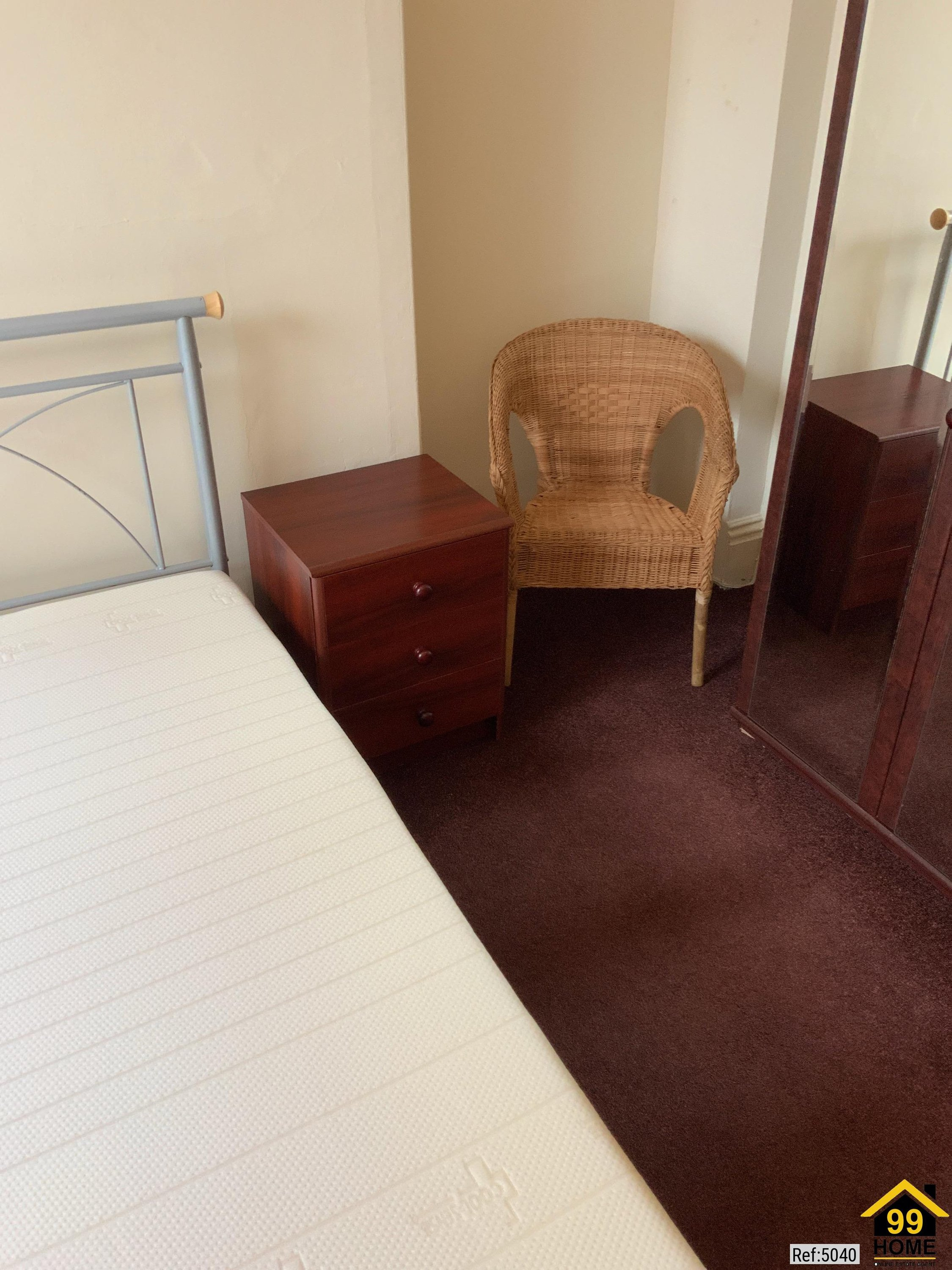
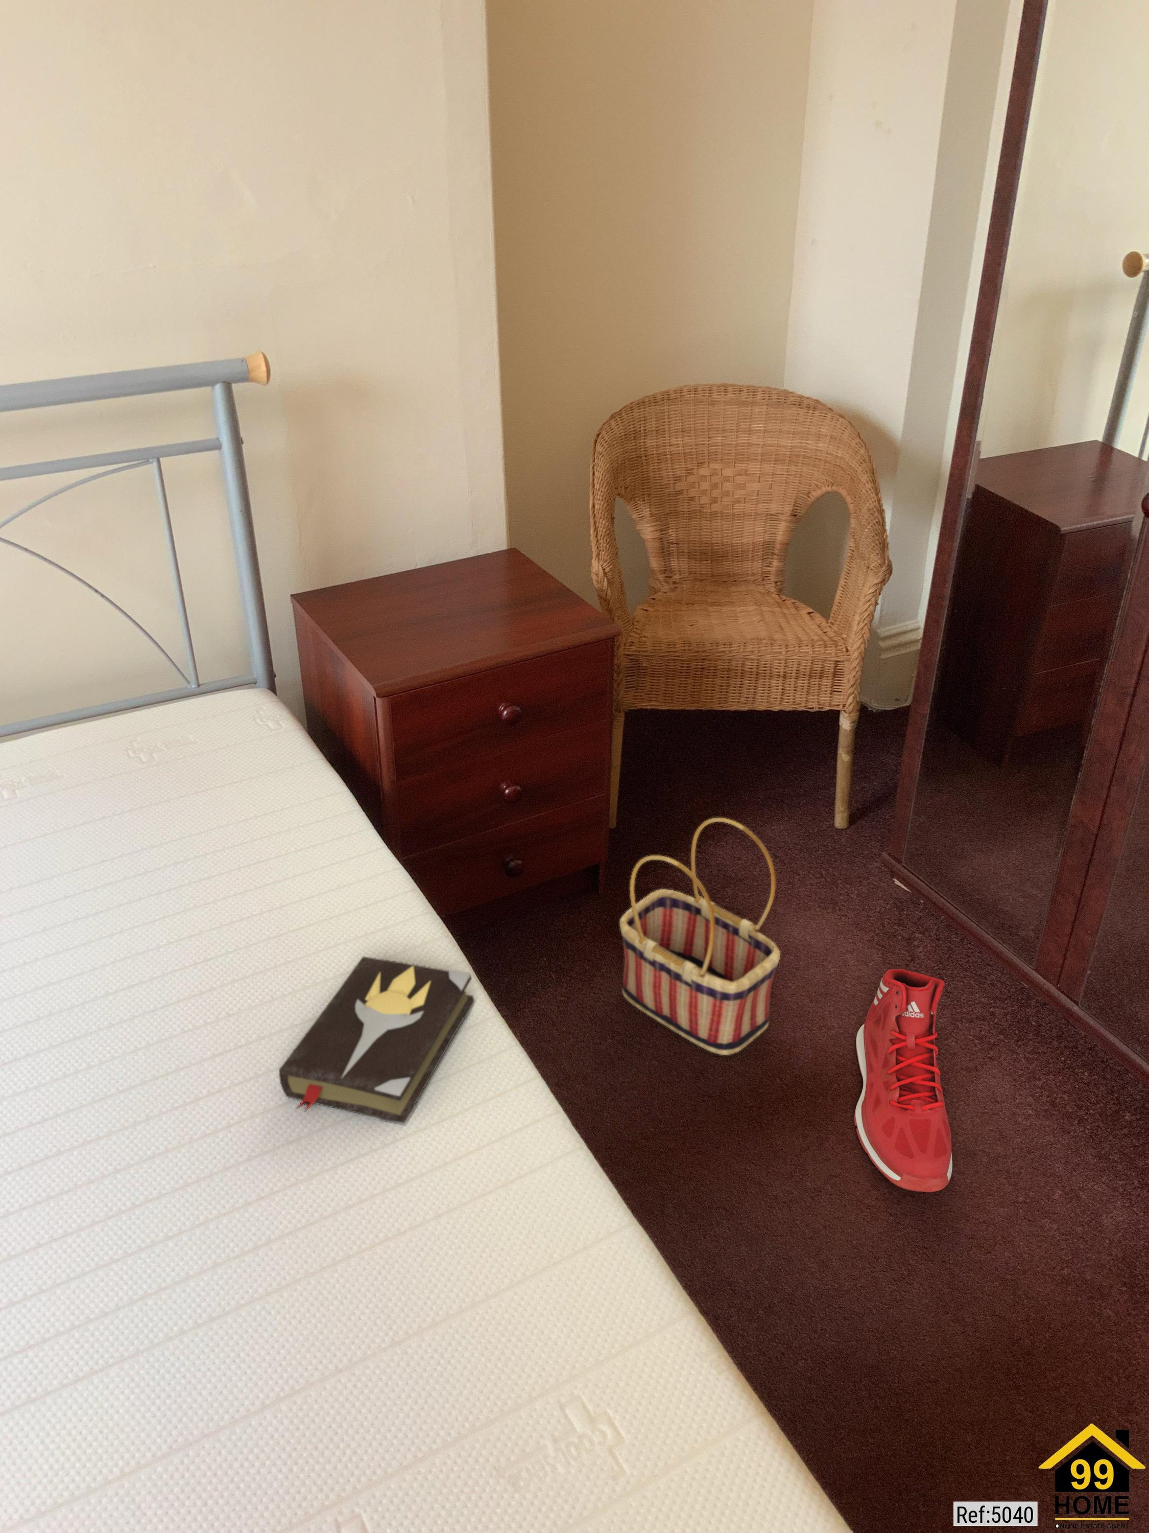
+ sneaker [853,969,953,1193]
+ basket [619,817,781,1056]
+ hardback book [279,956,476,1126]
